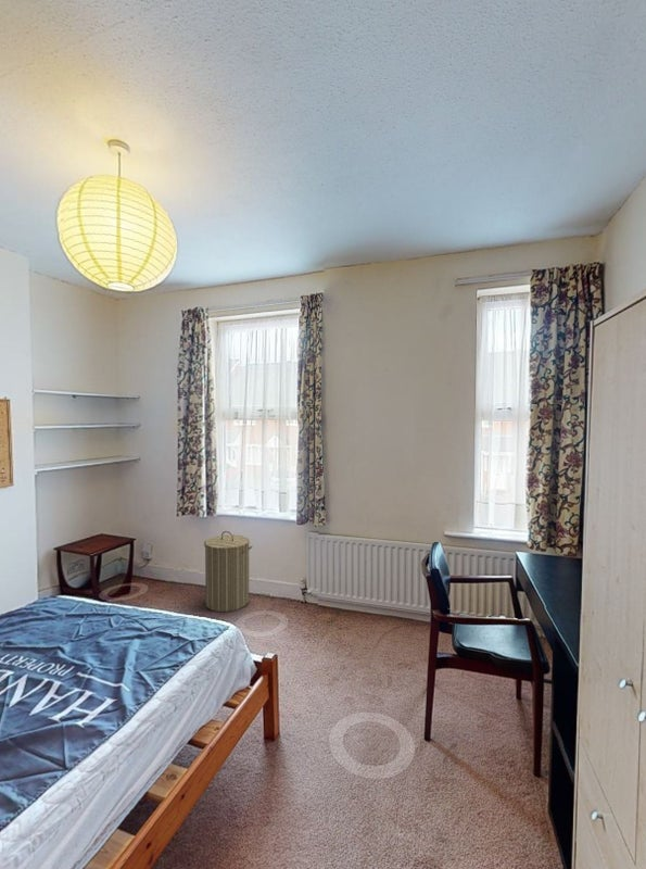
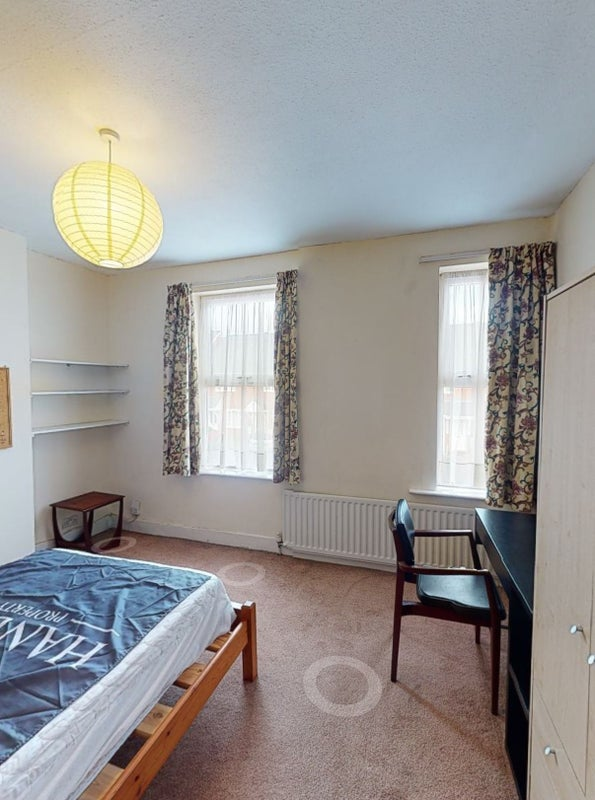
- laundry hamper [203,530,253,613]
